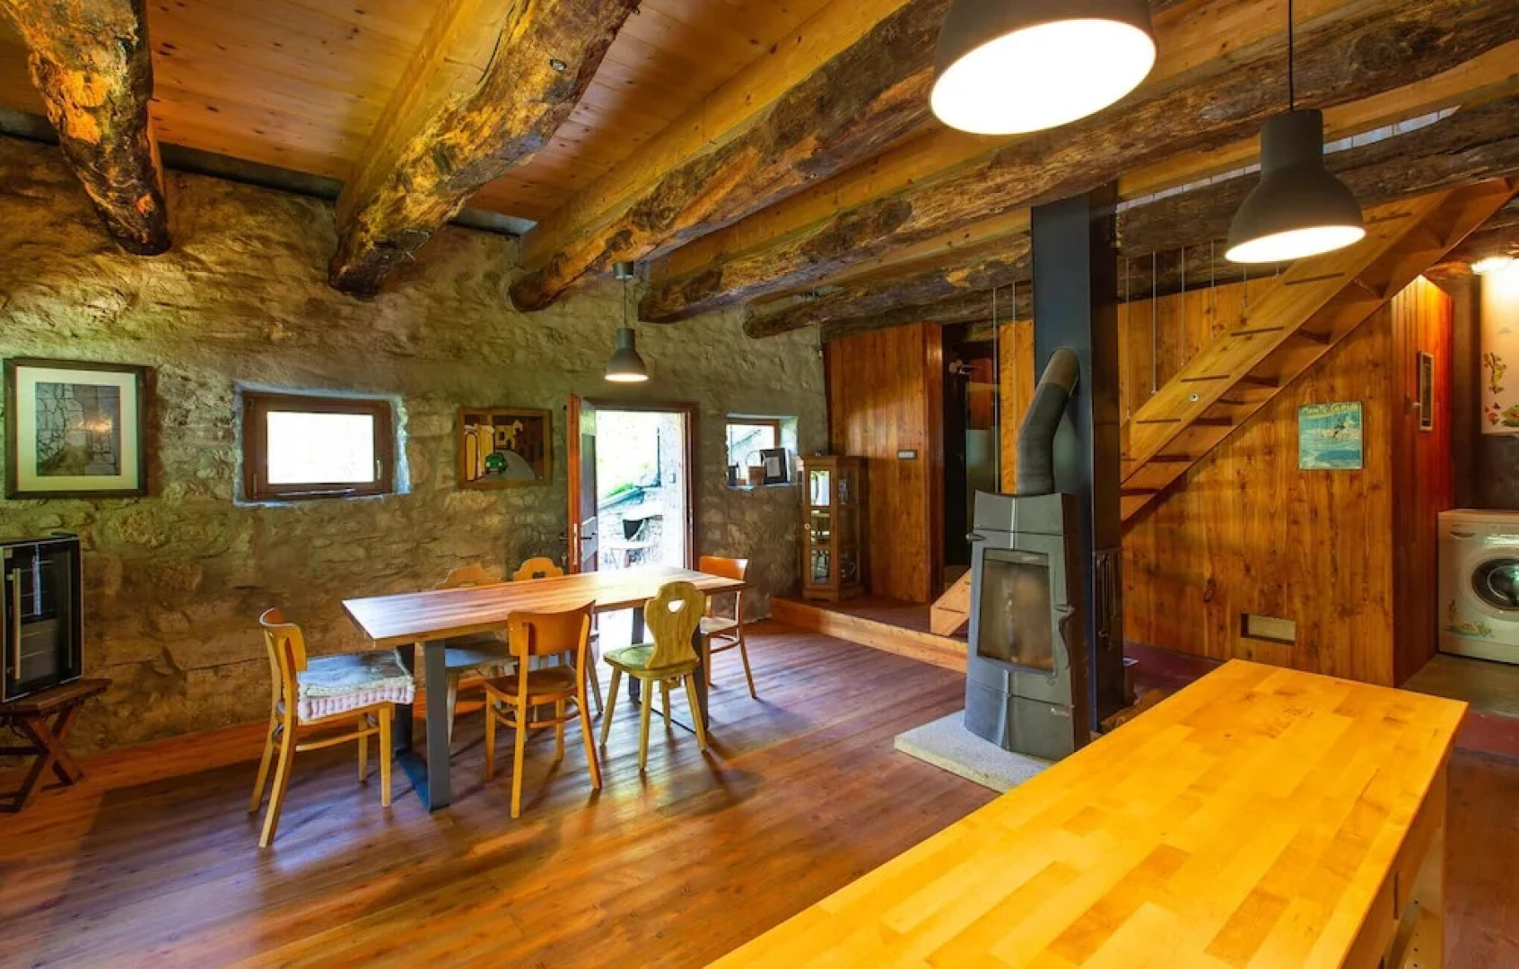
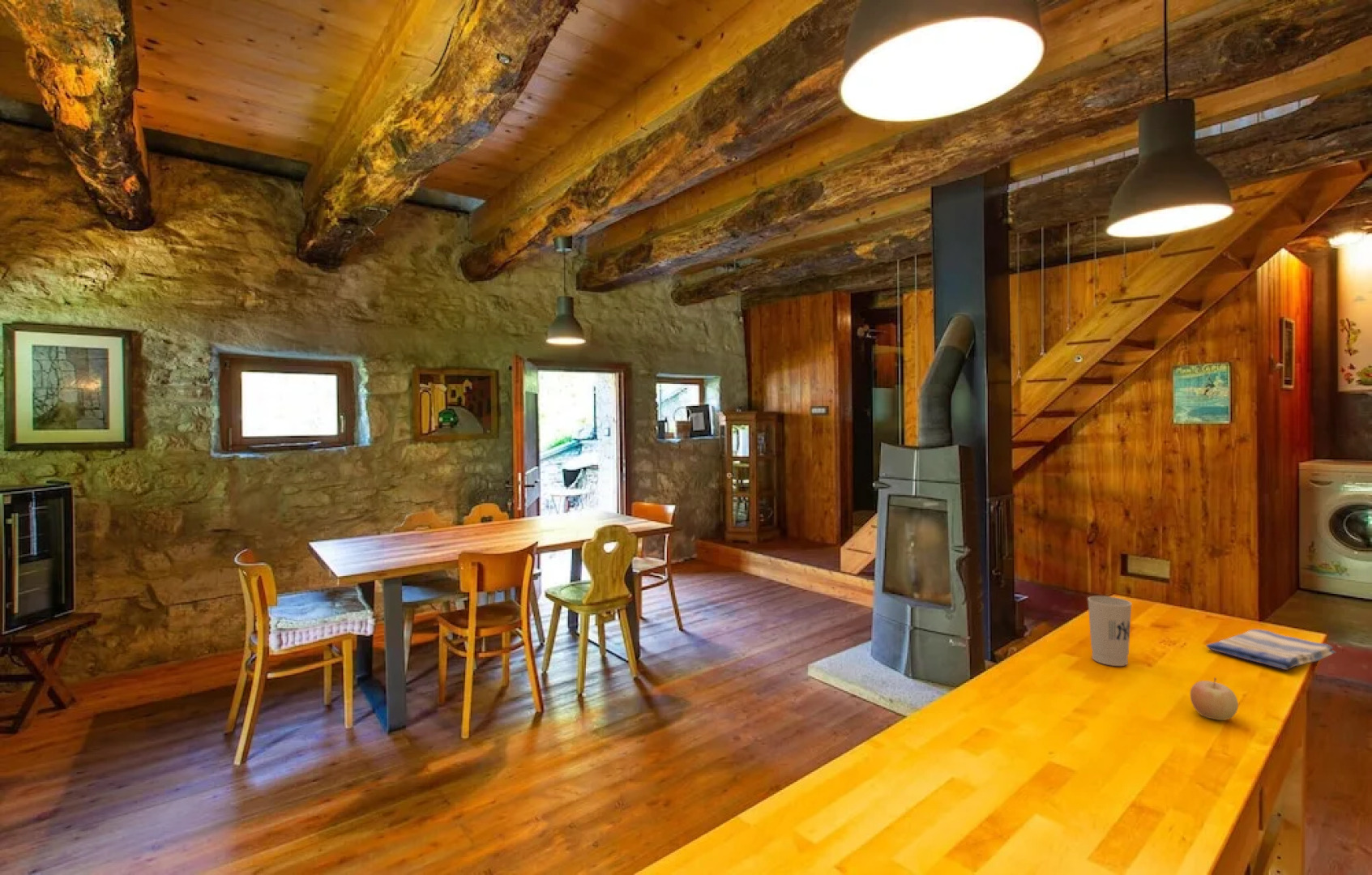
+ fruit [1190,677,1239,721]
+ cup [1087,595,1133,667]
+ dish towel [1206,629,1336,671]
